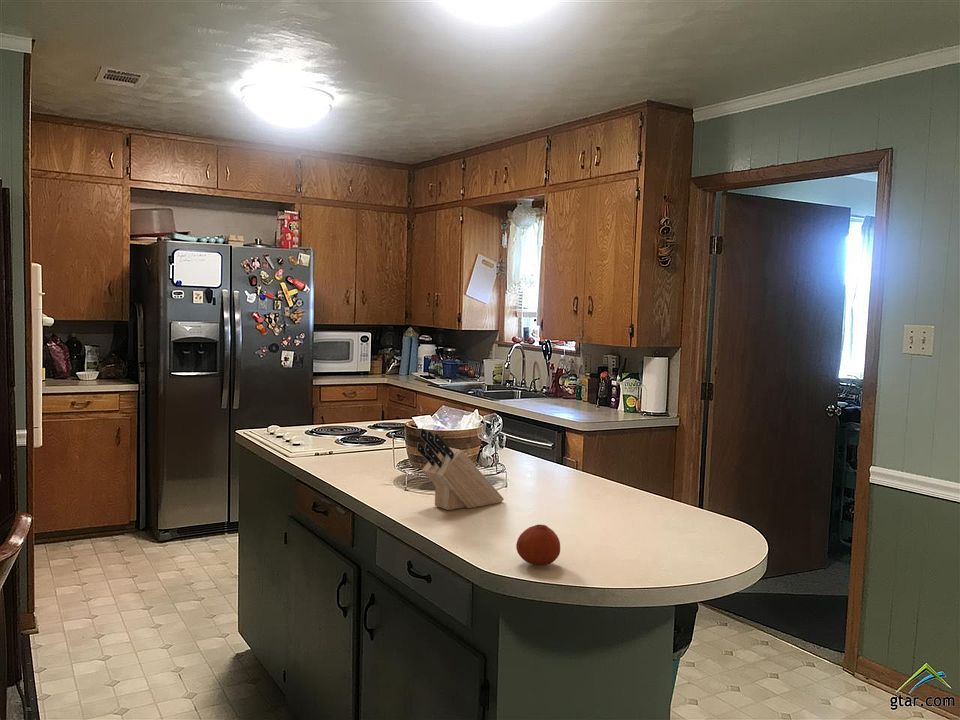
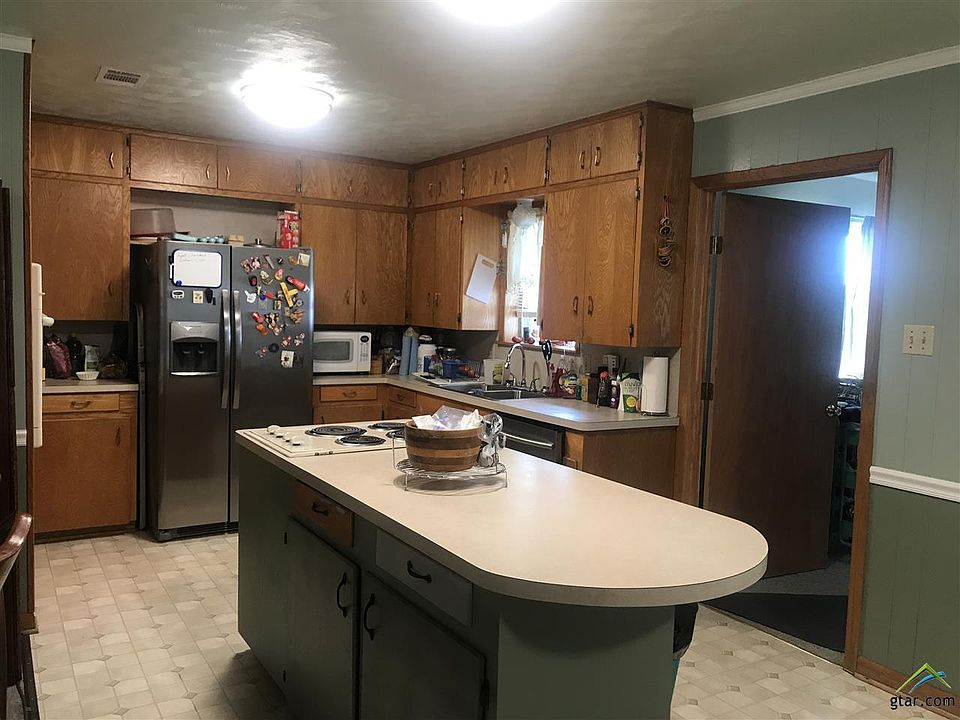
- fruit [515,524,561,566]
- knife block [415,427,505,511]
